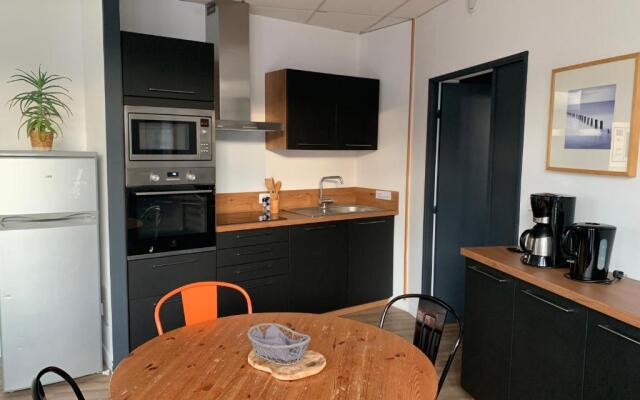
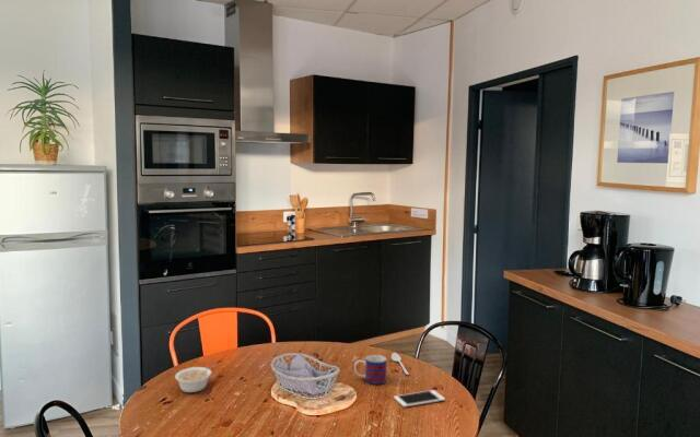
+ legume [174,363,215,393]
+ cell phone [393,389,446,409]
+ mug [353,354,388,386]
+ spoon [390,352,410,376]
